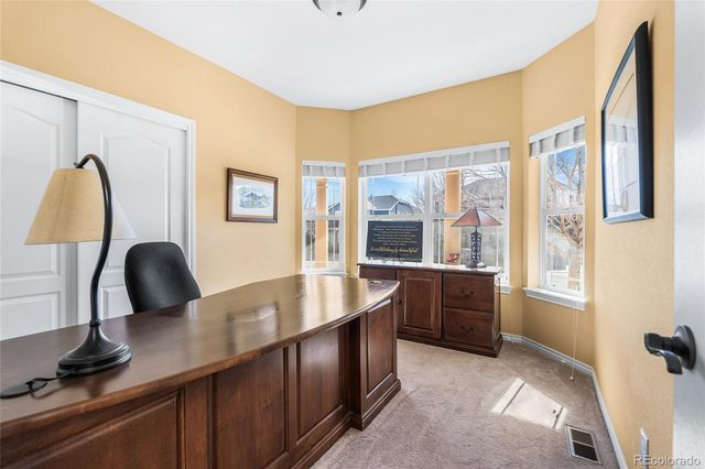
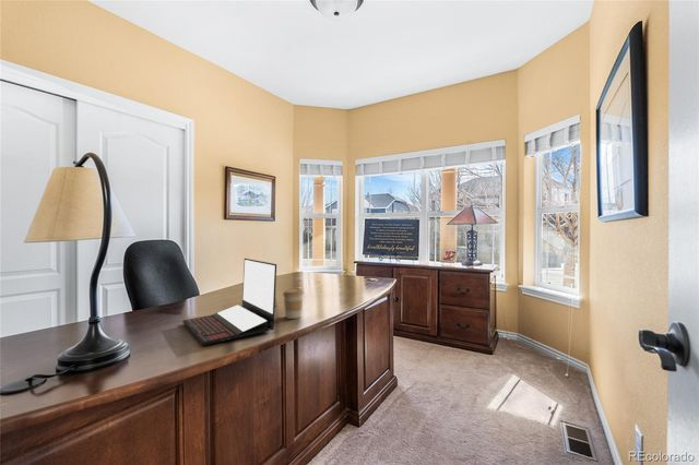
+ coffee cup [282,287,305,320]
+ laptop [181,258,277,346]
